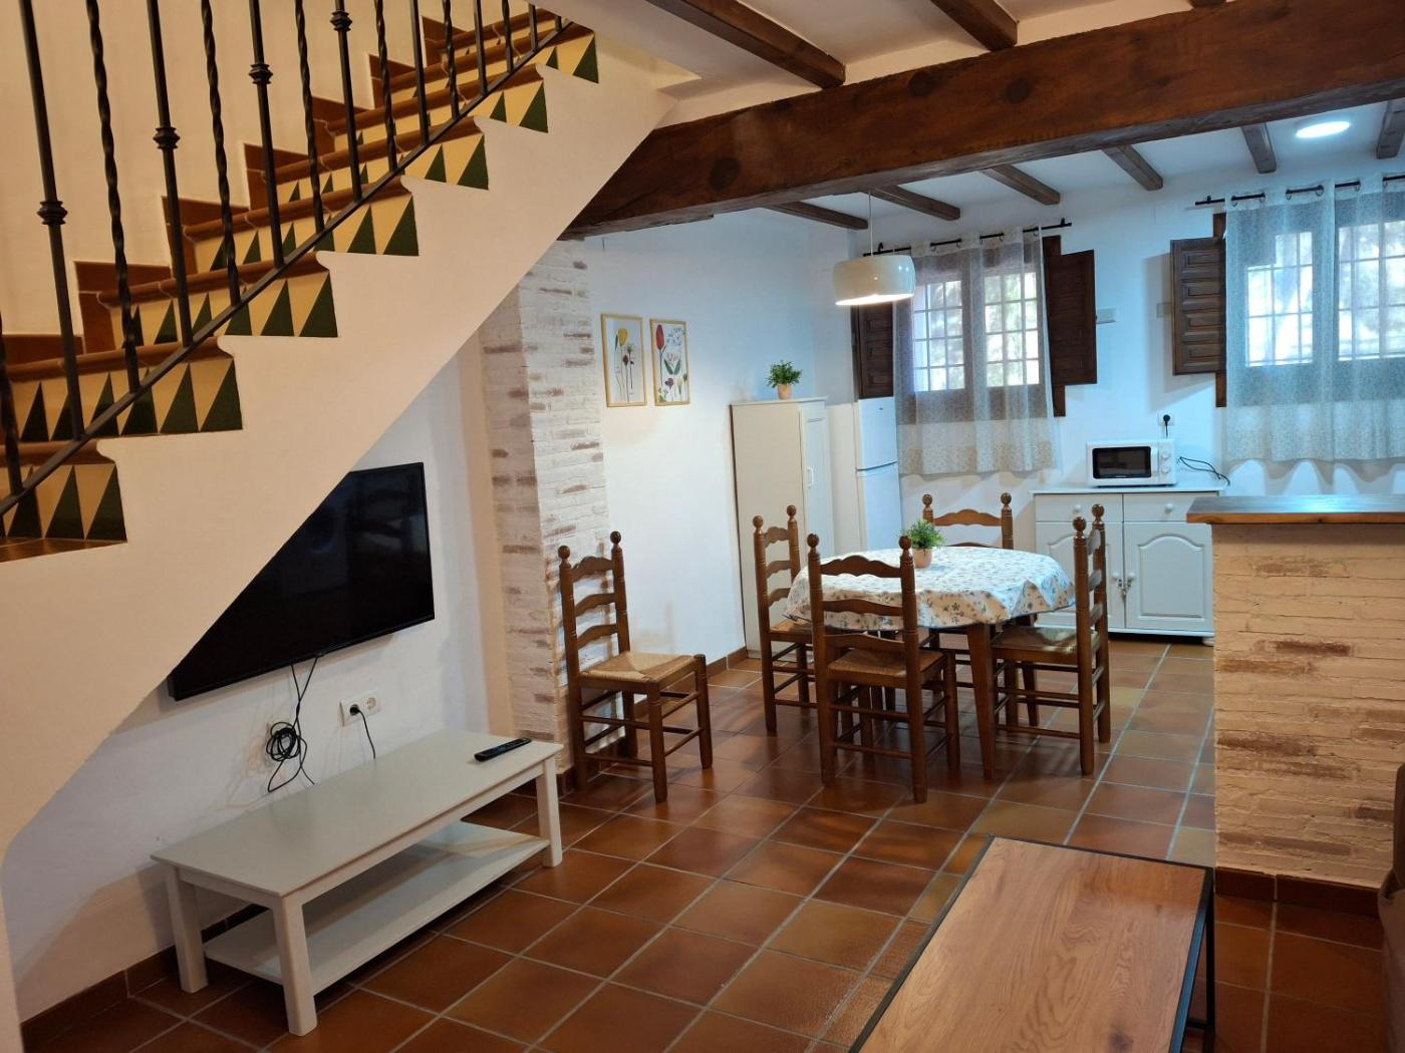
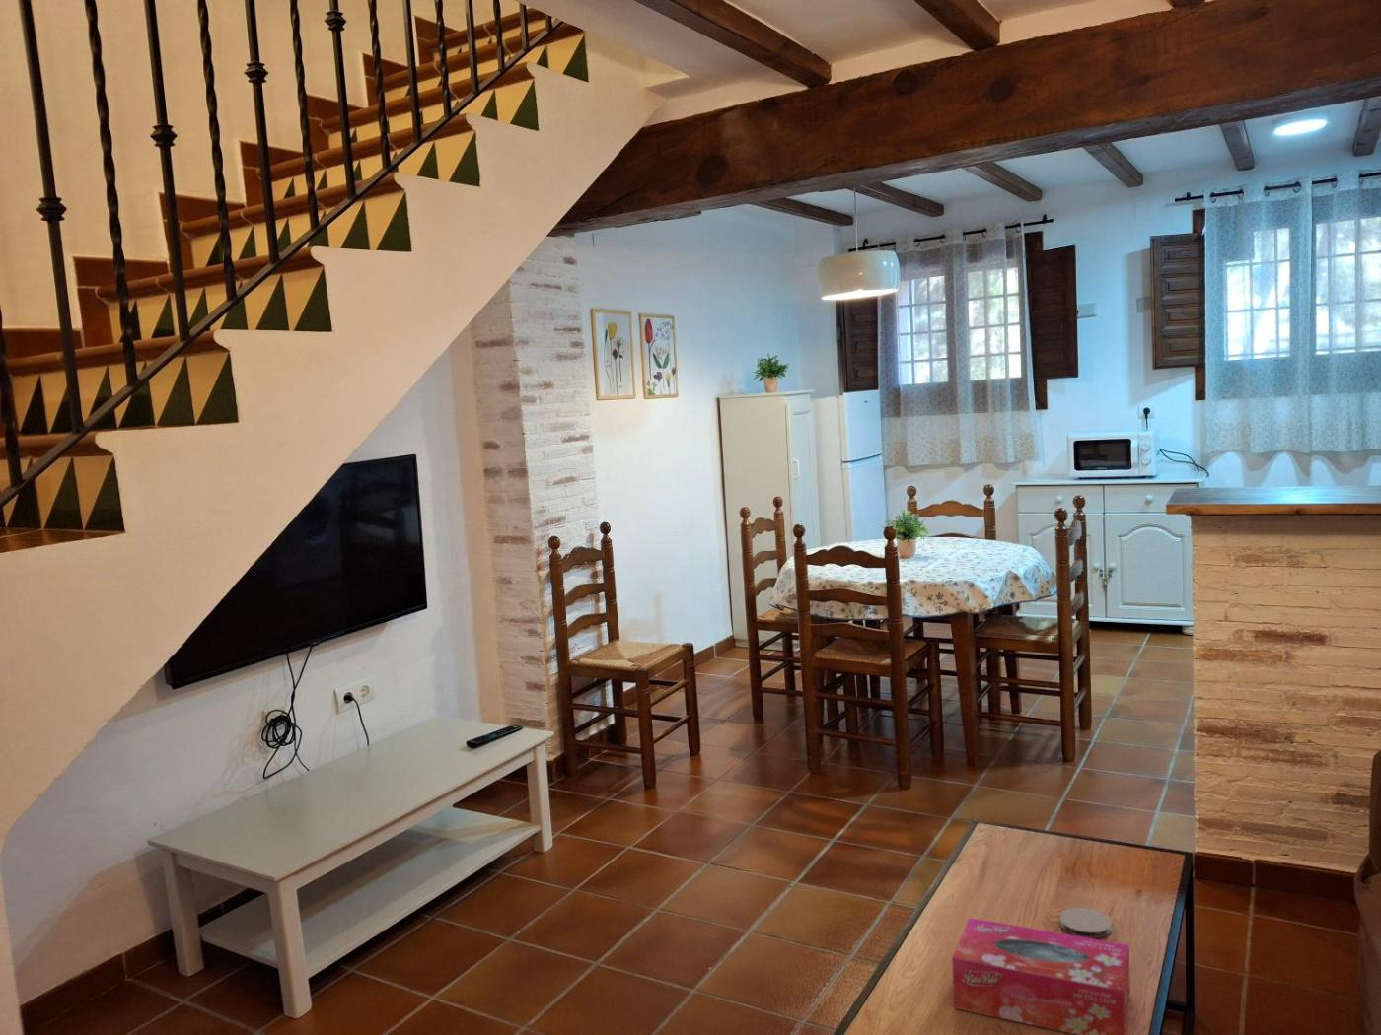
+ tissue box [950,916,1131,1035]
+ coaster [1058,907,1112,939]
